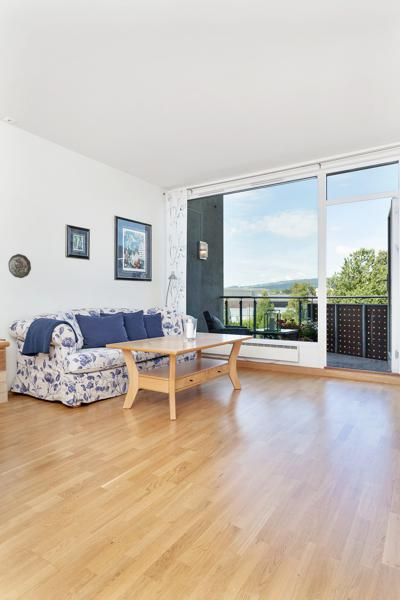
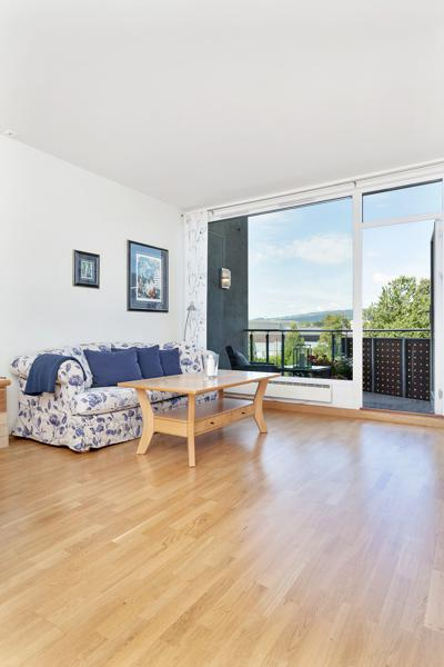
- decorative plate [7,253,32,279]
